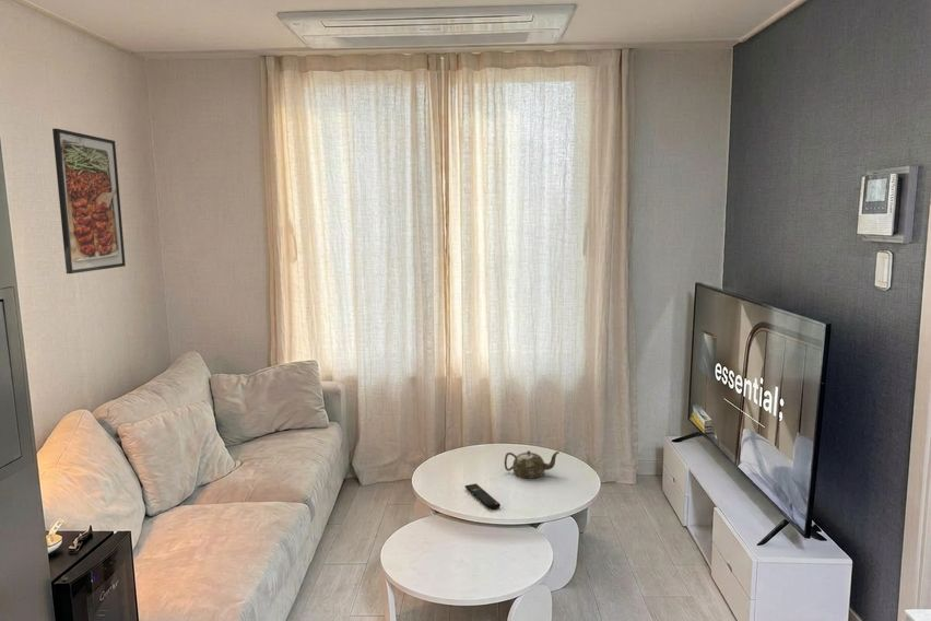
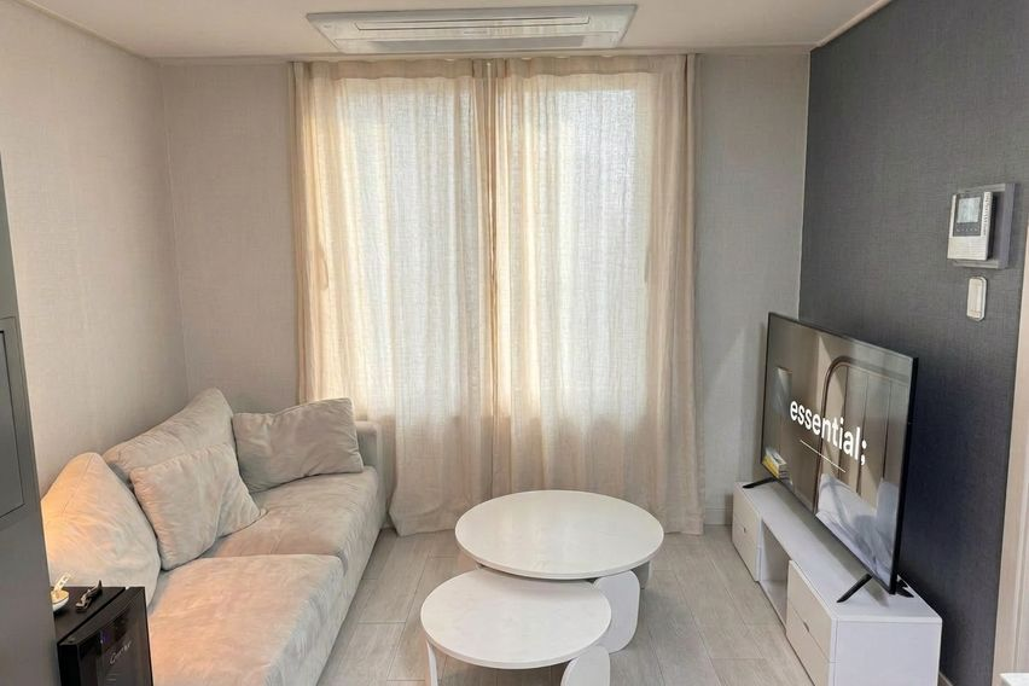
- remote control [464,483,502,511]
- teapot [504,449,561,480]
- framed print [51,128,127,274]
